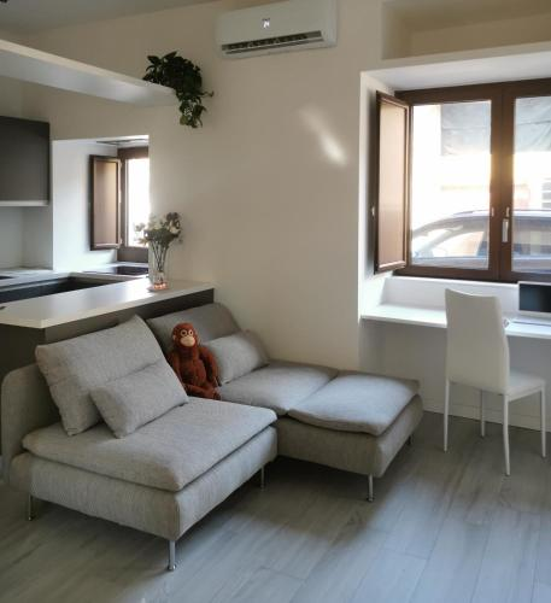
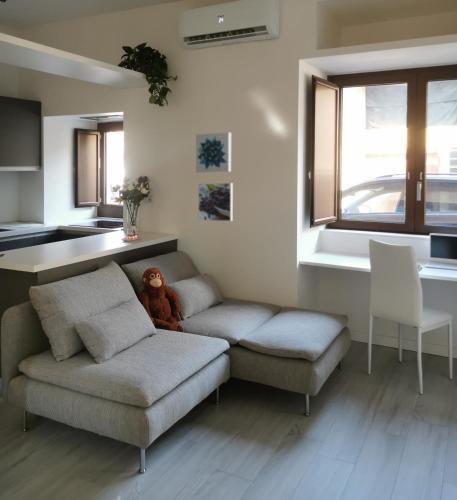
+ wall art [195,131,232,174]
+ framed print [197,182,234,222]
